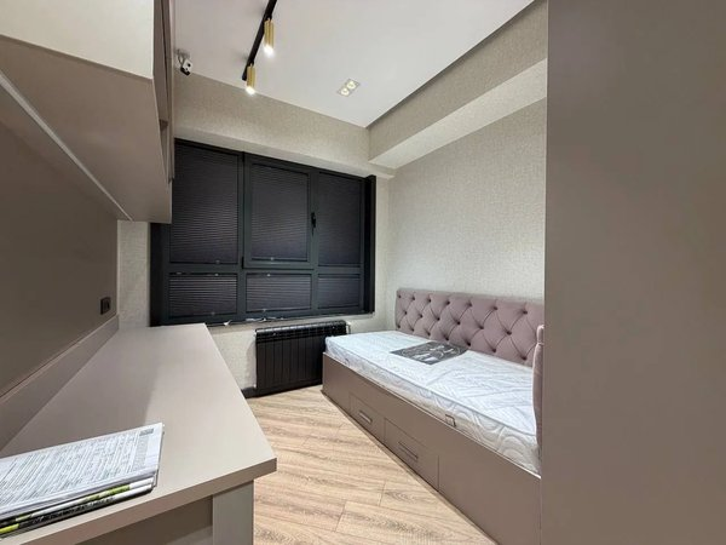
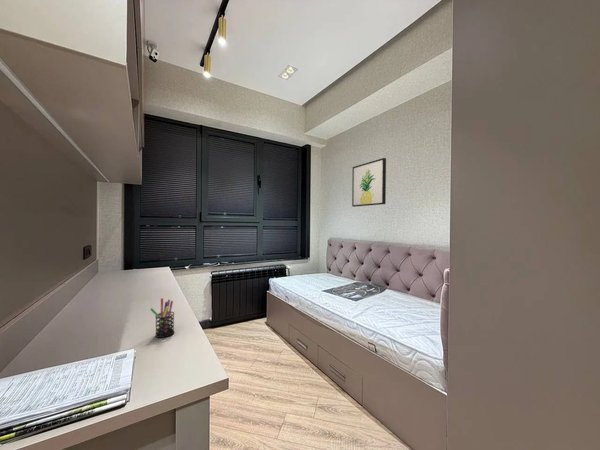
+ wall art [351,157,387,208]
+ pen holder [149,297,175,339]
